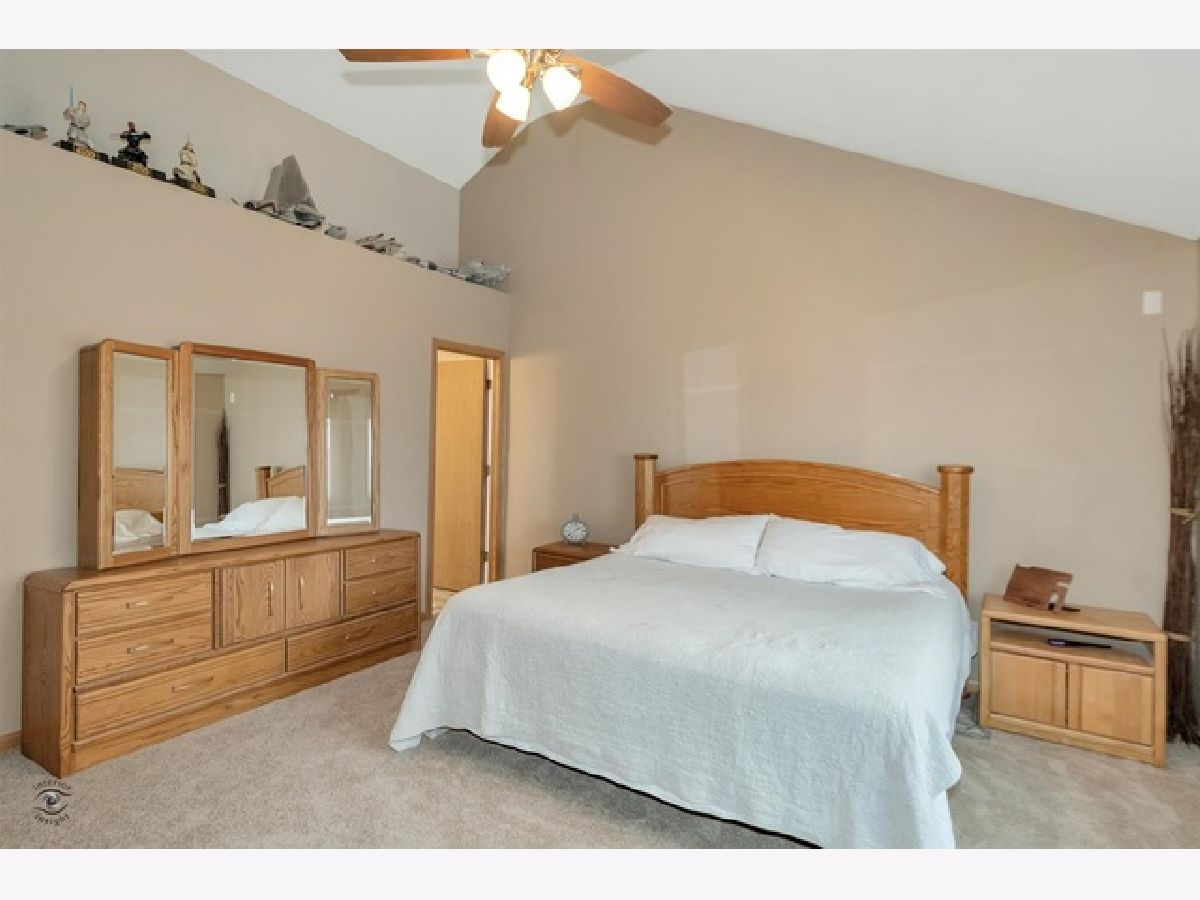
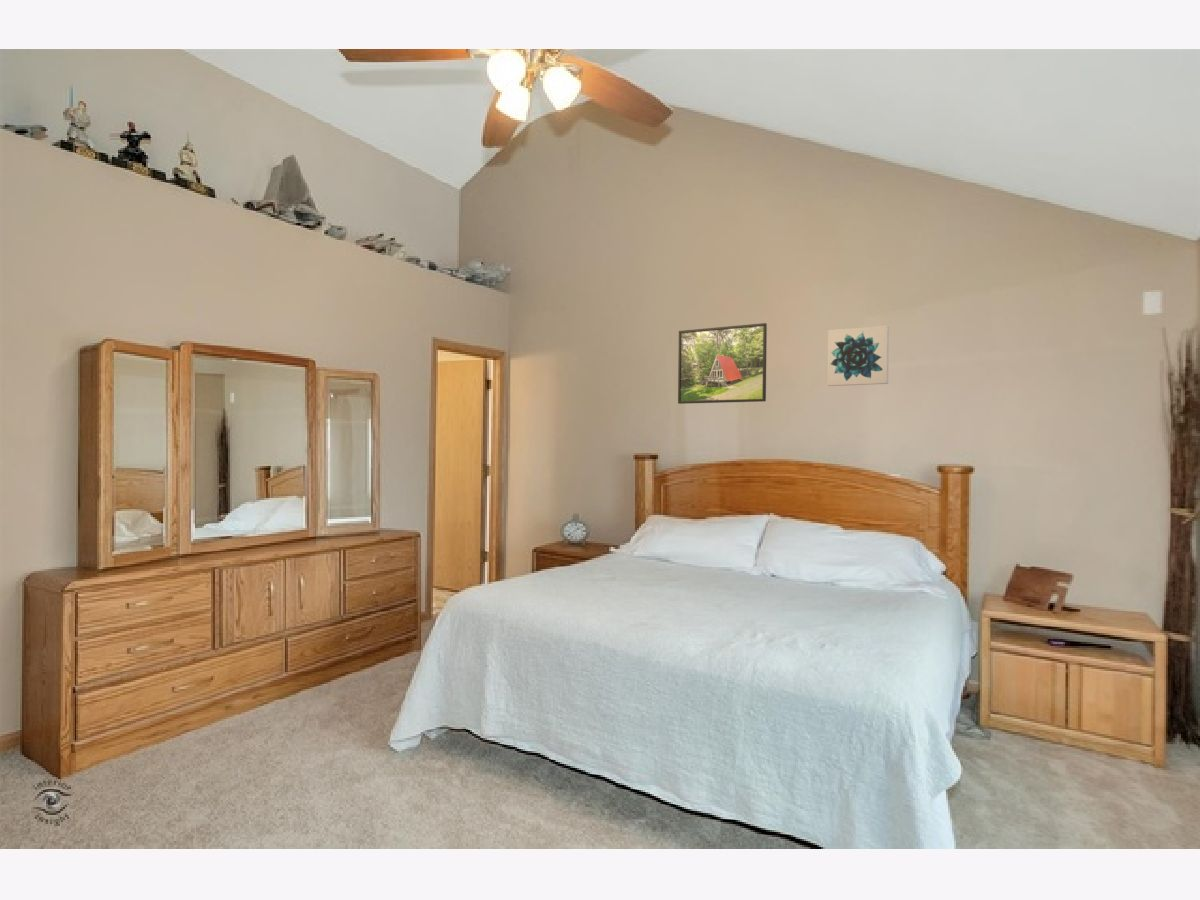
+ wall art [827,325,890,387]
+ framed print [677,322,768,405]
